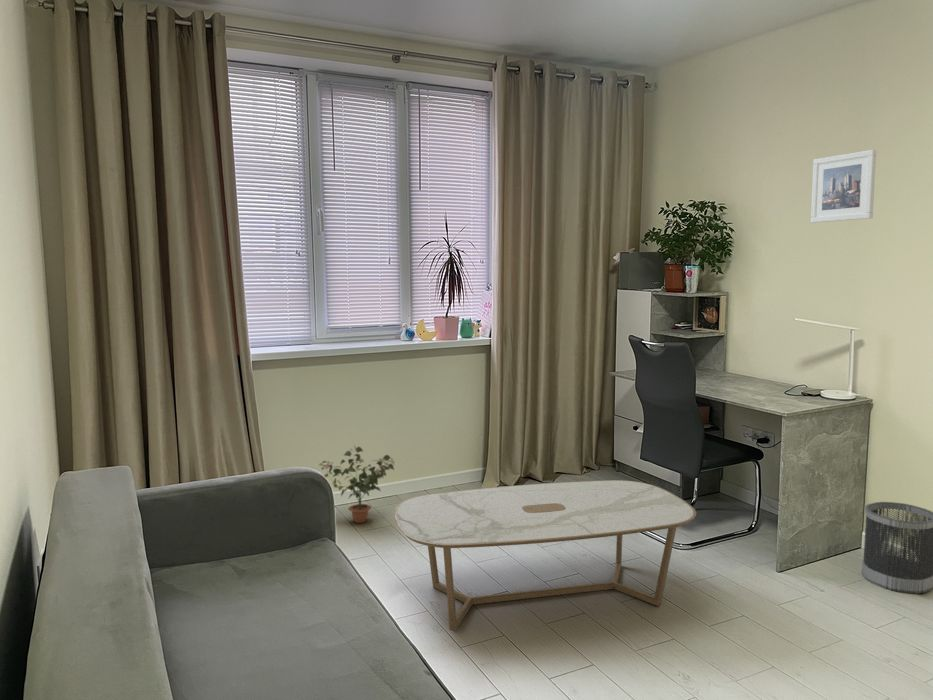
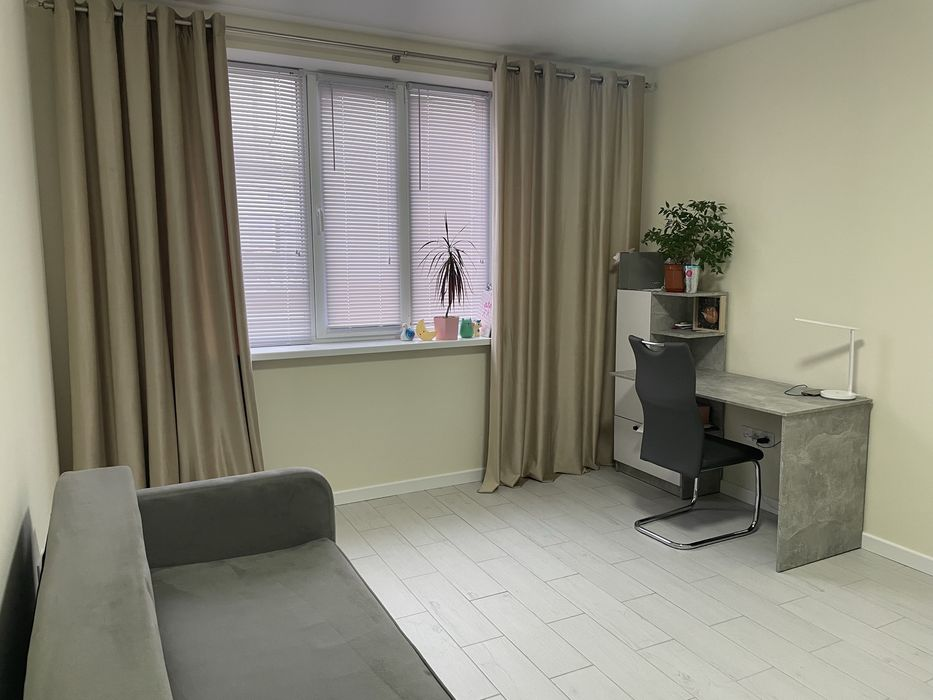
- potted plant [317,445,396,524]
- coffee table [394,479,697,632]
- wastebasket [861,501,933,595]
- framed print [810,149,877,224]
